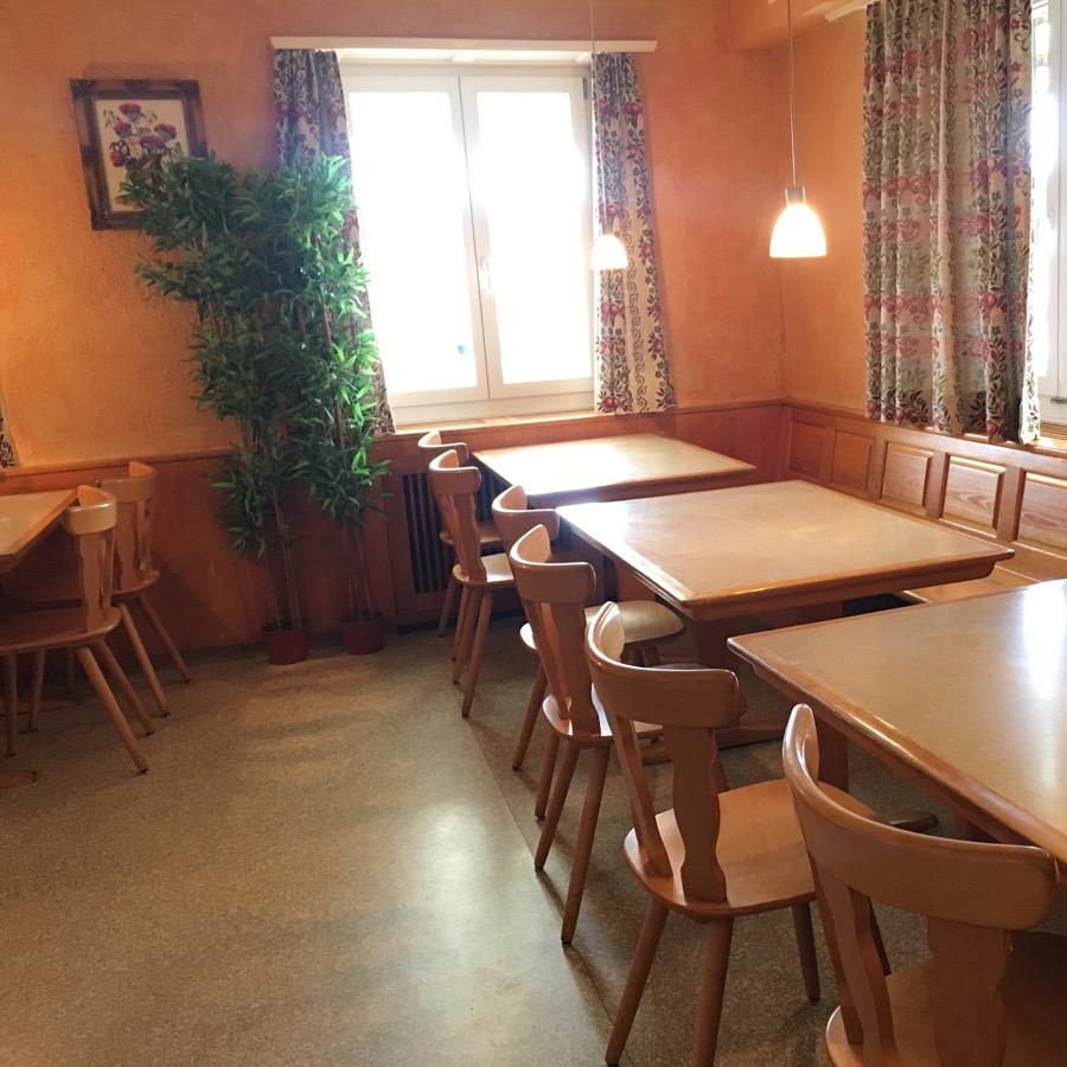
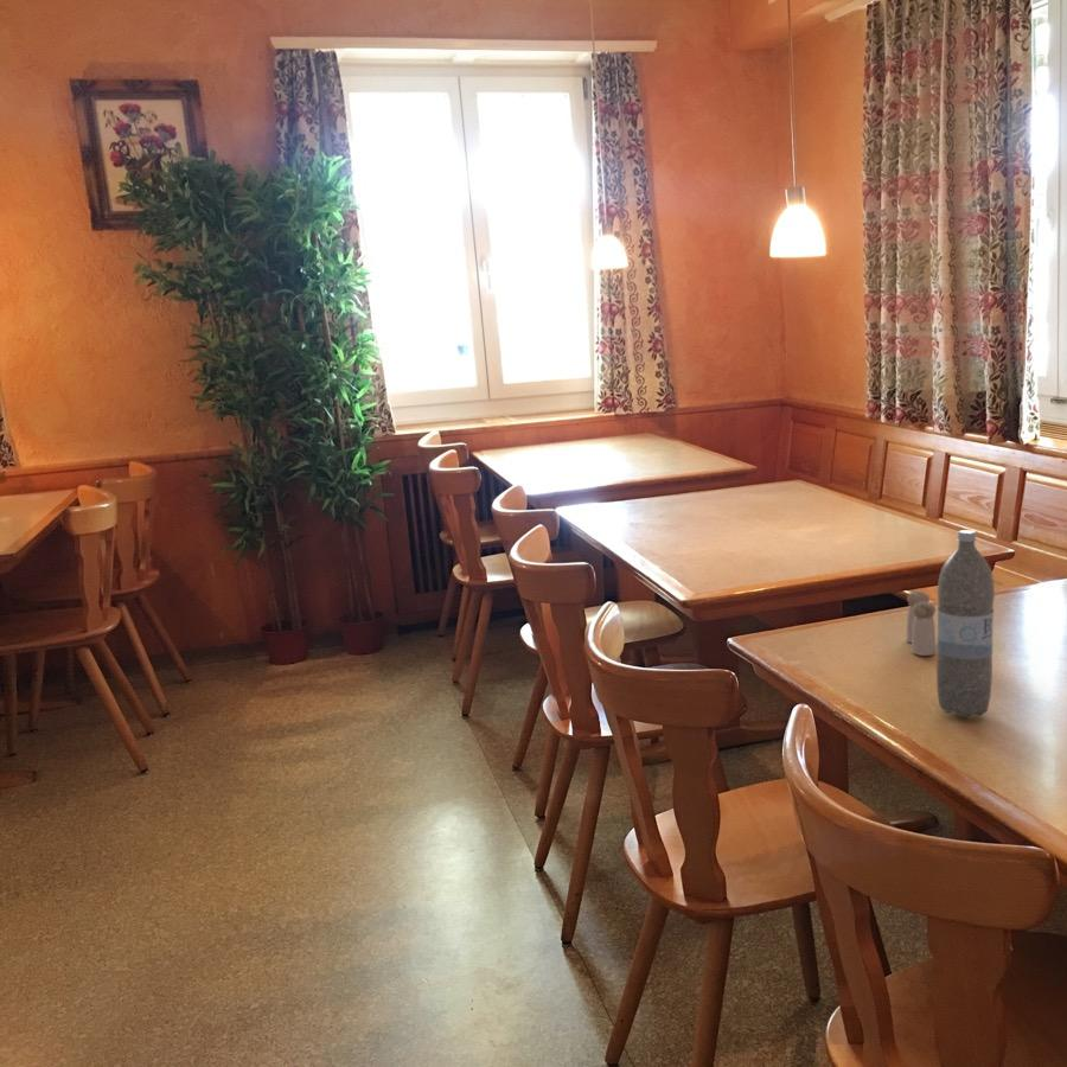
+ salt and pepper shaker [906,590,937,657]
+ water bottle [935,529,996,718]
